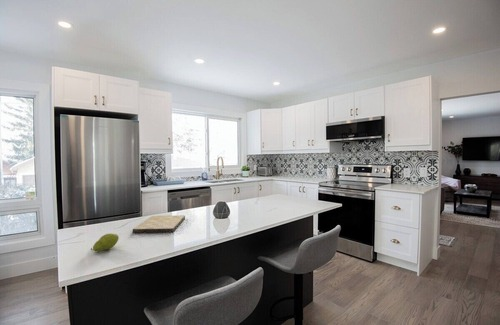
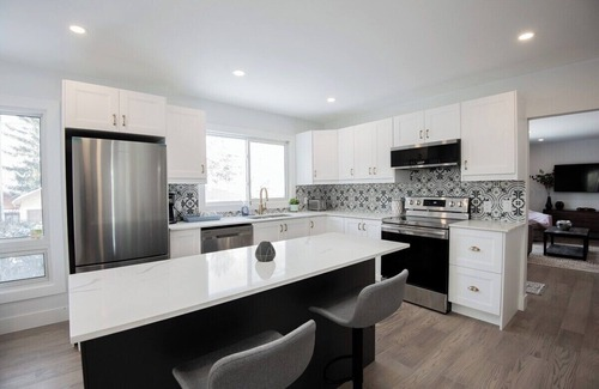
- fruit [90,233,120,252]
- cutting board [131,214,186,234]
